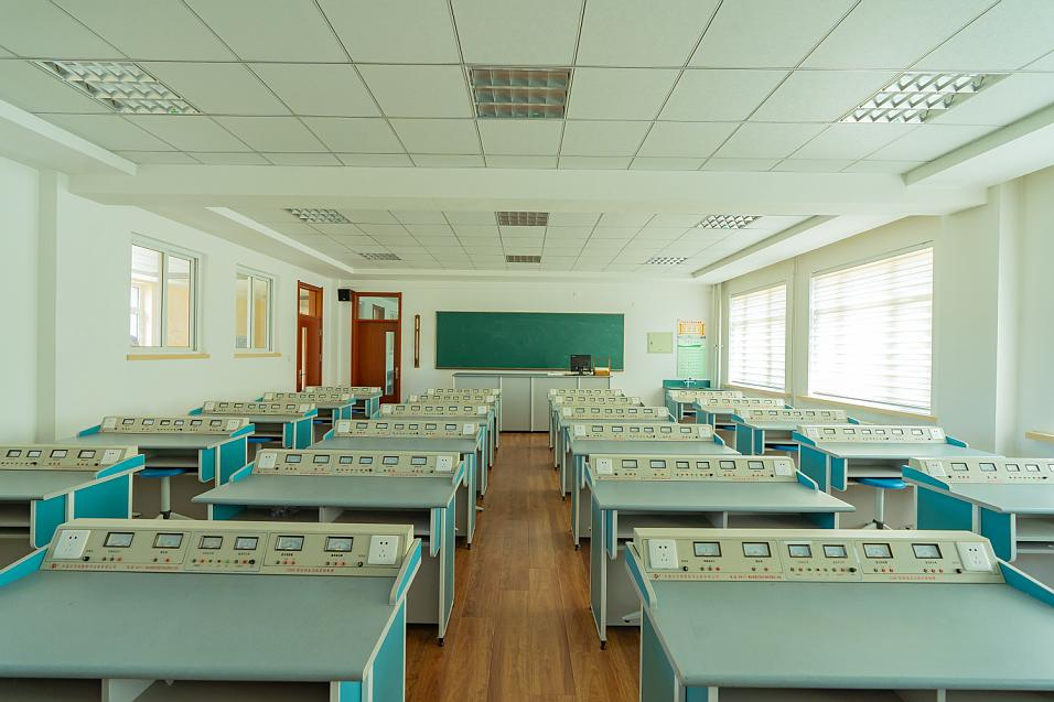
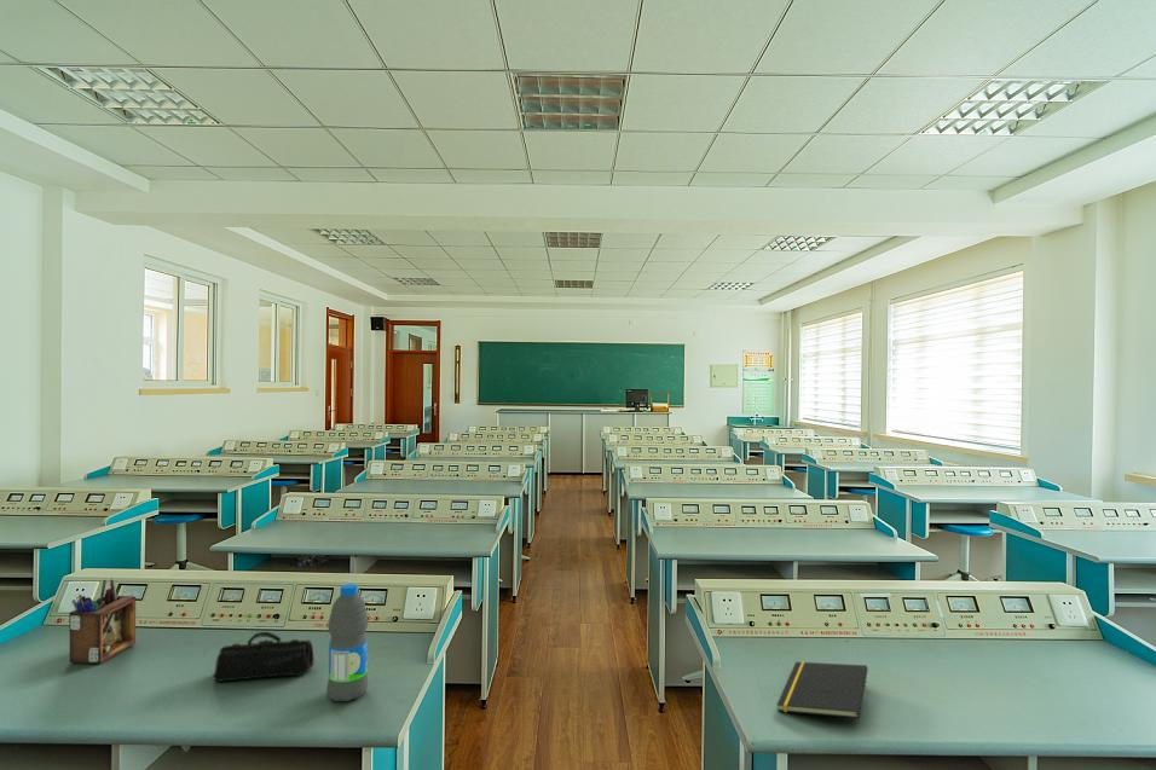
+ pencil case [212,631,316,683]
+ notepad [776,661,869,719]
+ water bottle [325,583,370,702]
+ desk organizer [68,578,137,665]
